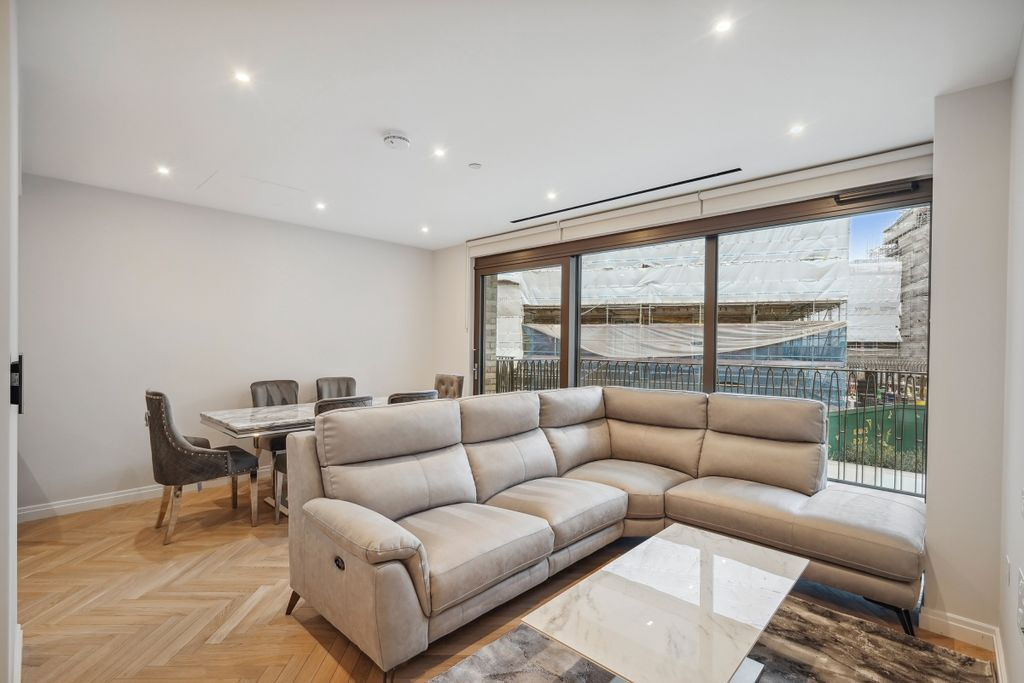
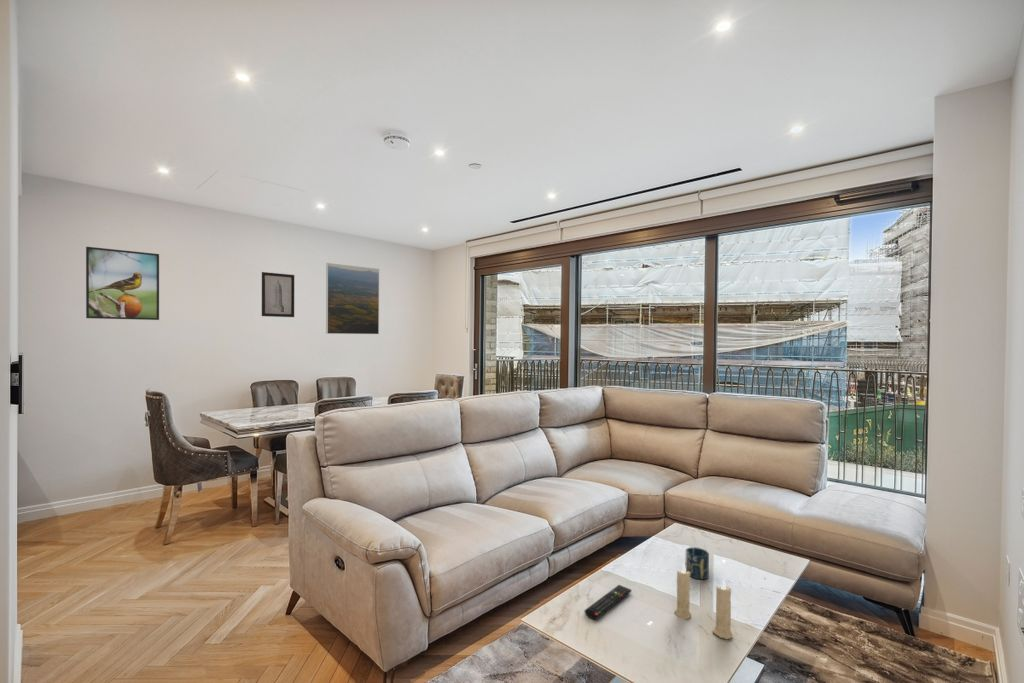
+ cup [685,546,710,580]
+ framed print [85,246,160,321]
+ wall art [261,271,295,318]
+ candle [673,563,734,640]
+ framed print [325,262,380,335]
+ remote control [584,584,632,620]
